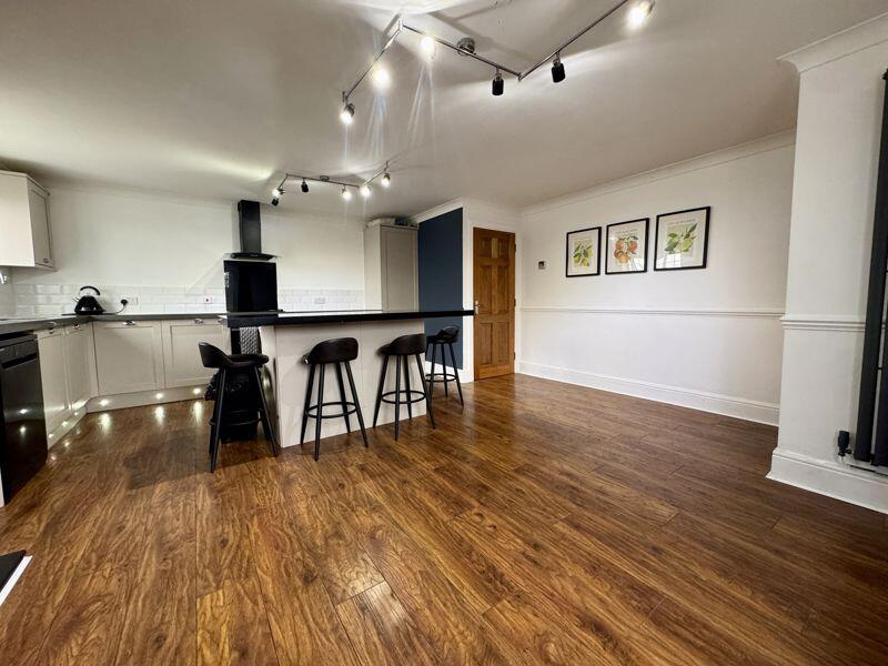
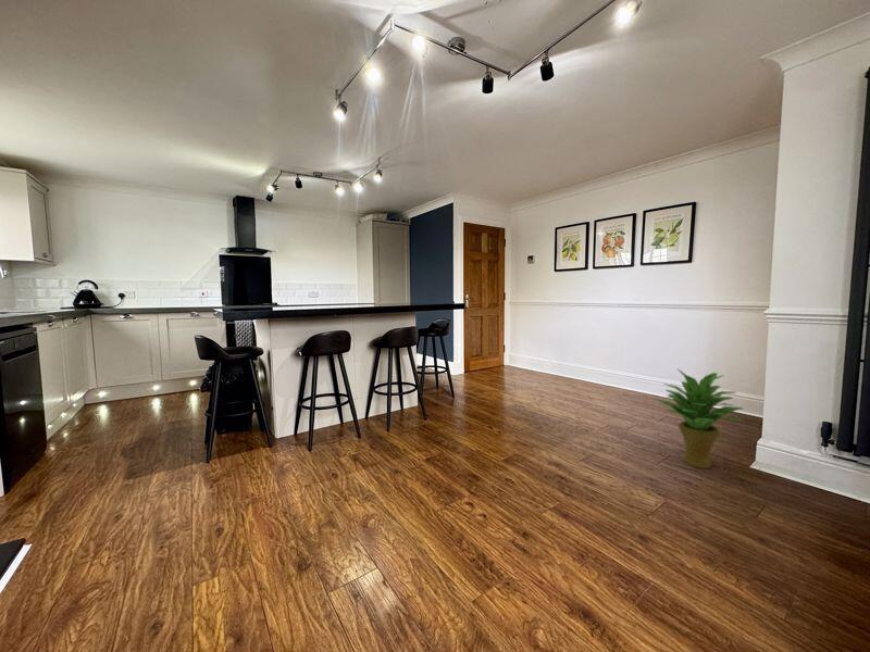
+ potted plant [656,368,745,469]
